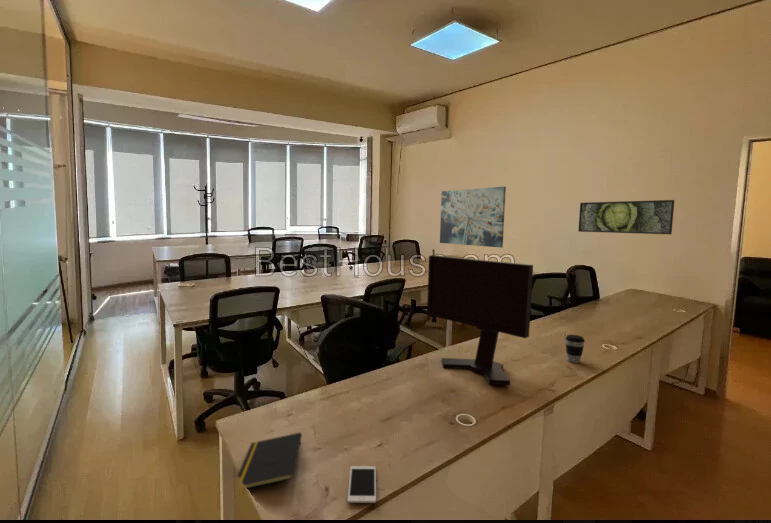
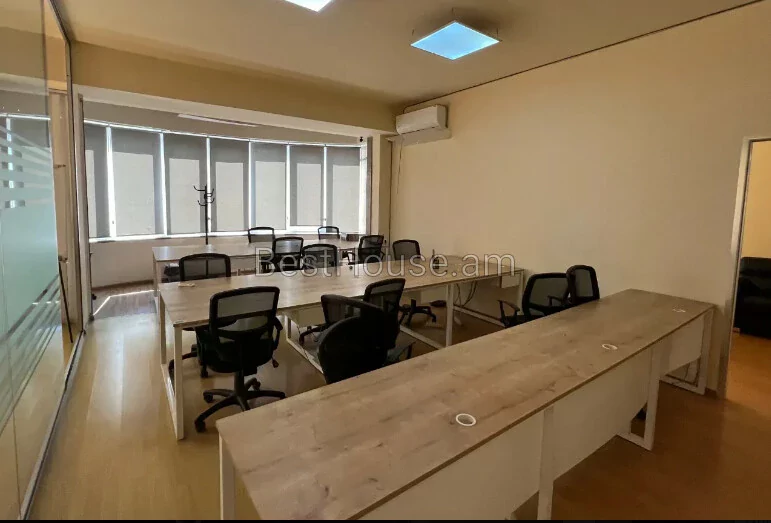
- wall art [439,186,507,249]
- monitor [426,254,534,386]
- coffee cup [565,334,586,364]
- cell phone [346,465,377,504]
- notepad [237,431,303,489]
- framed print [577,199,675,235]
